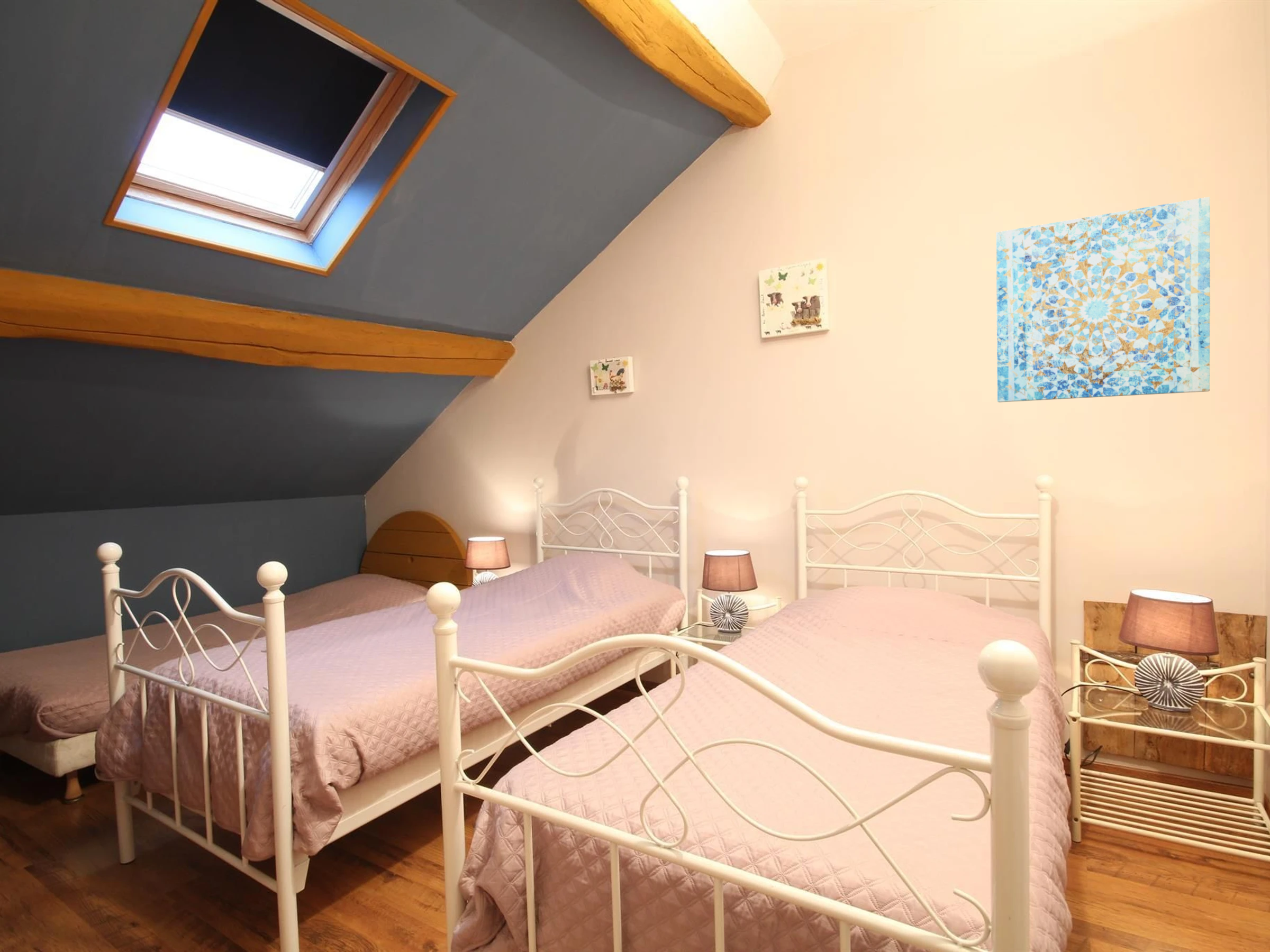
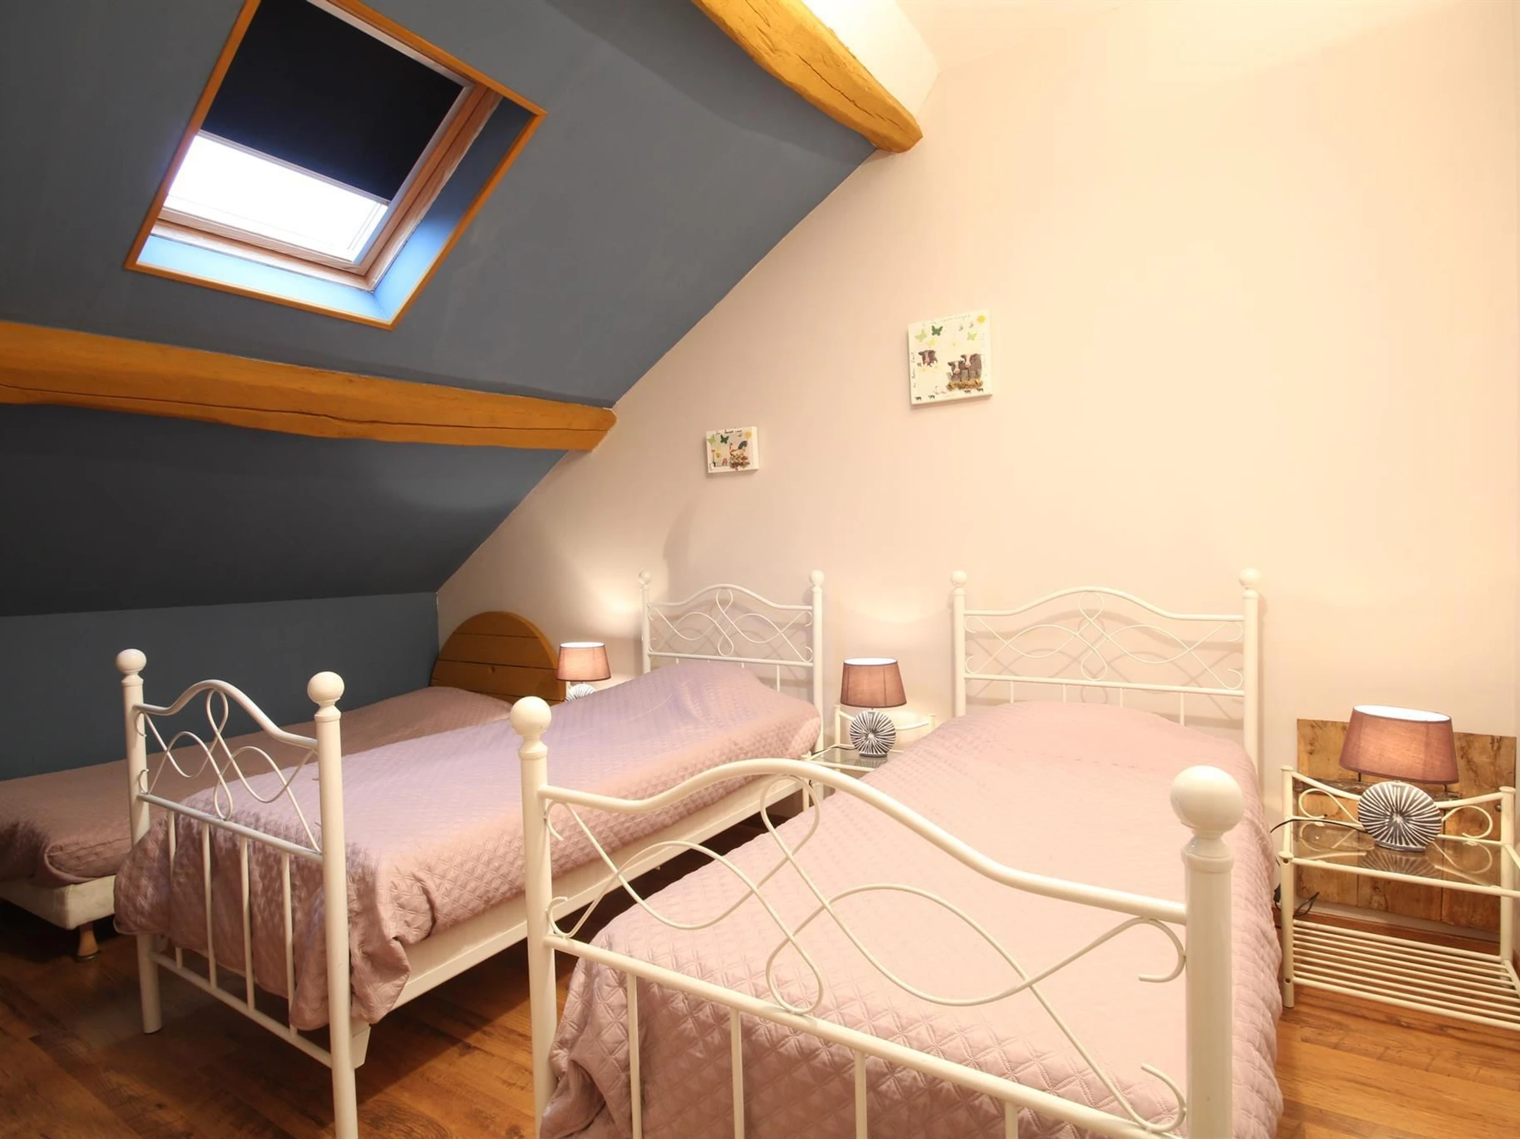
- wall art [996,196,1211,403]
